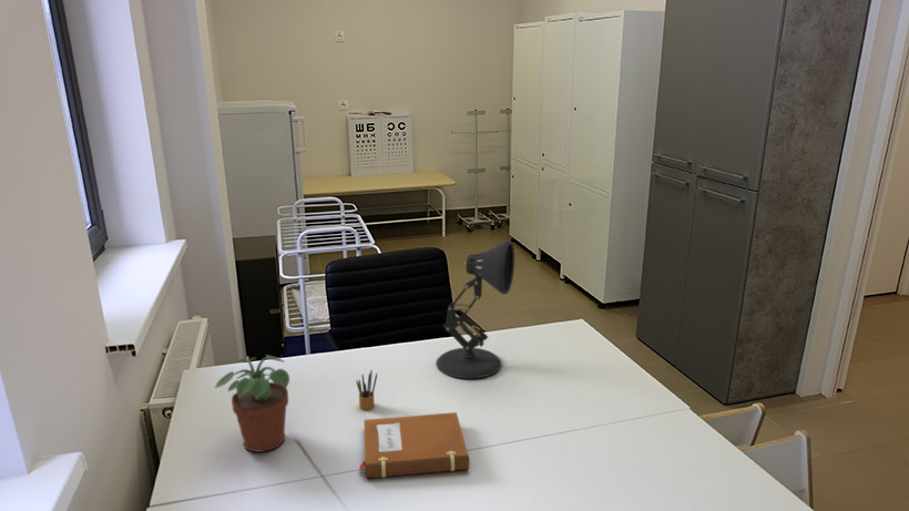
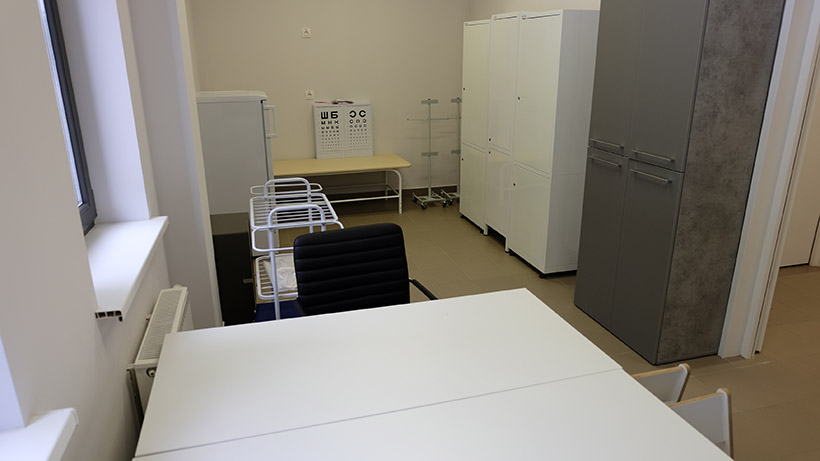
- potted plant [214,354,290,453]
- pencil box [356,369,378,411]
- desk lamp [435,239,515,379]
- notebook [358,411,470,480]
